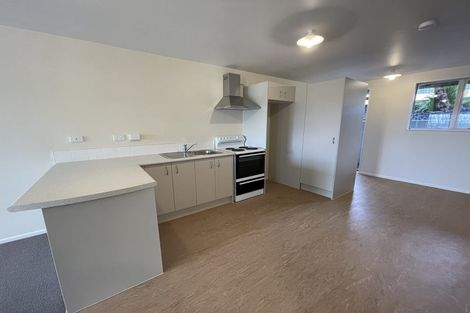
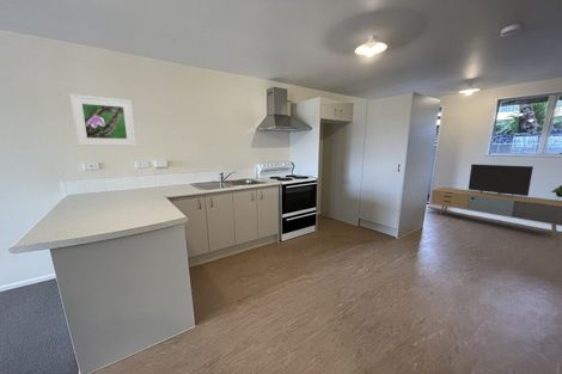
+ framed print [69,93,138,147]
+ media console [430,163,562,238]
